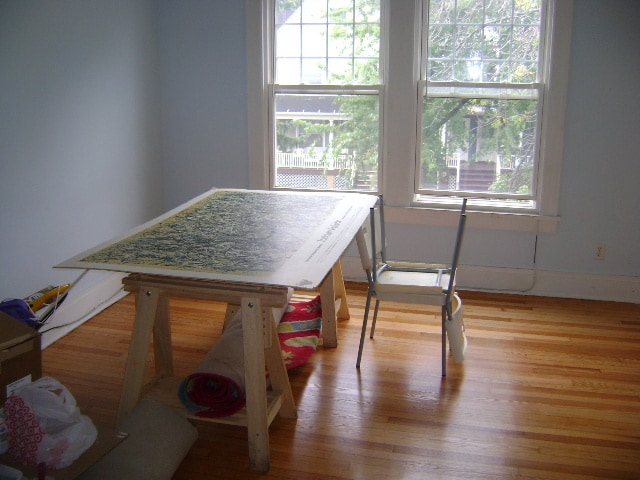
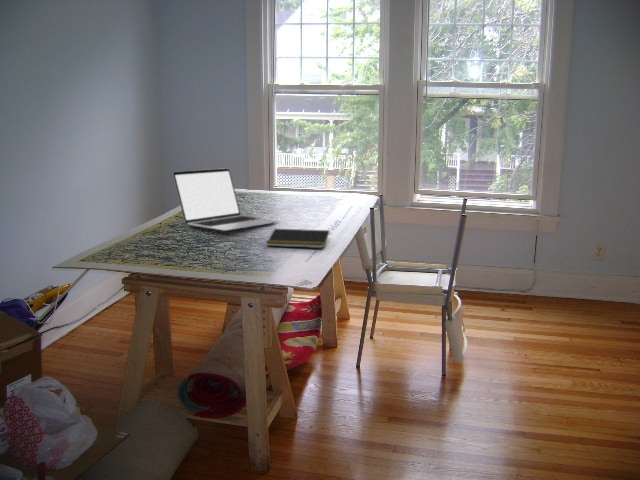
+ notepad [266,228,330,249]
+ laptop [172,167,280,232]
